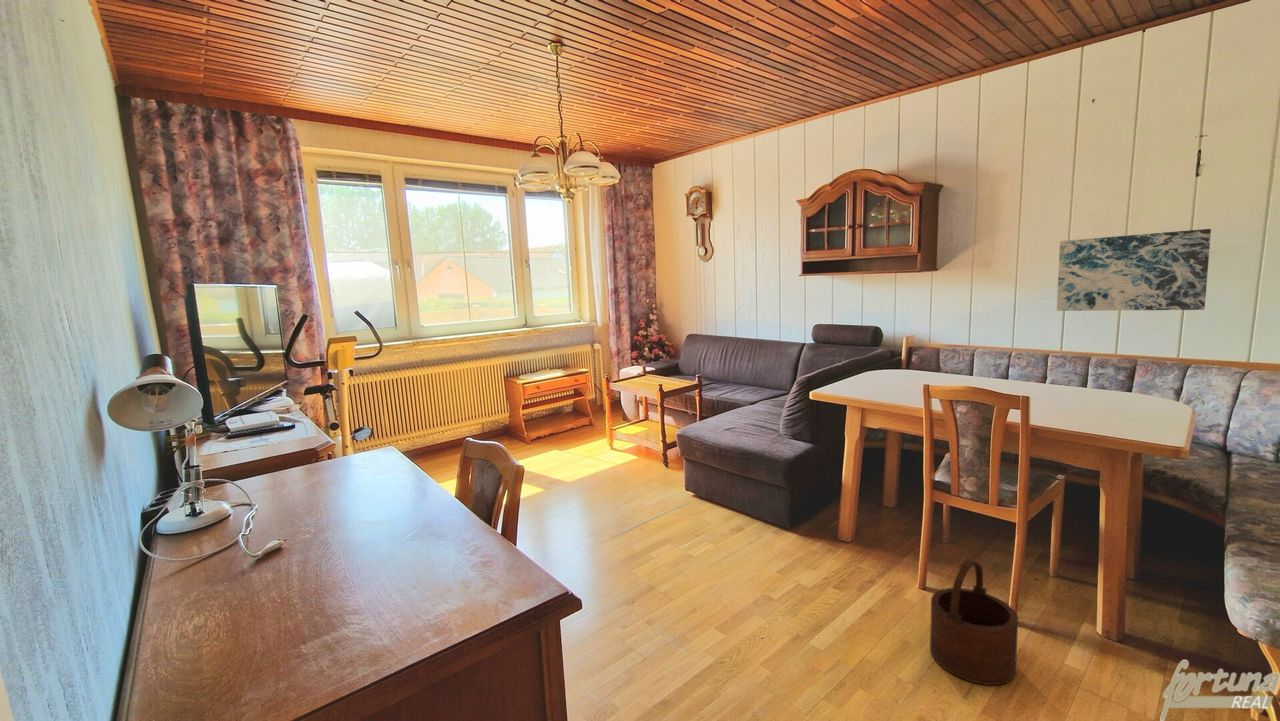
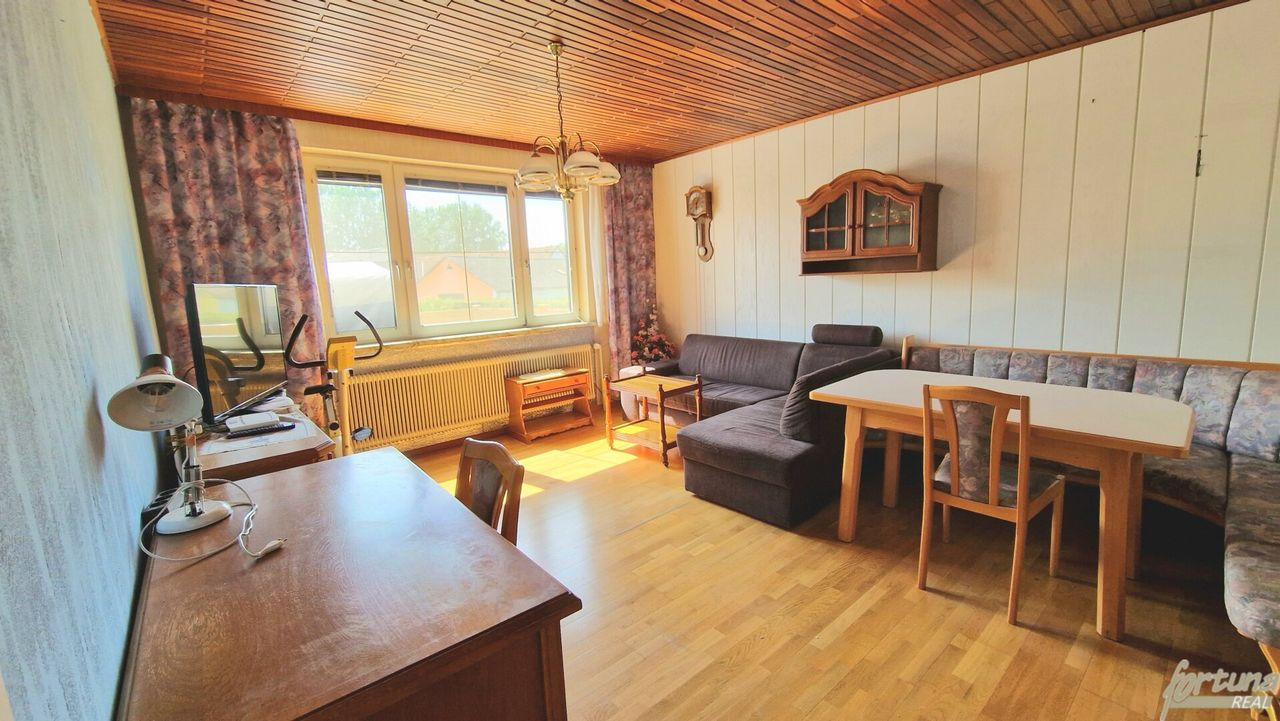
- wooden bucket [929,559,1019,686]
- wall art [1056,228,1212,312]
